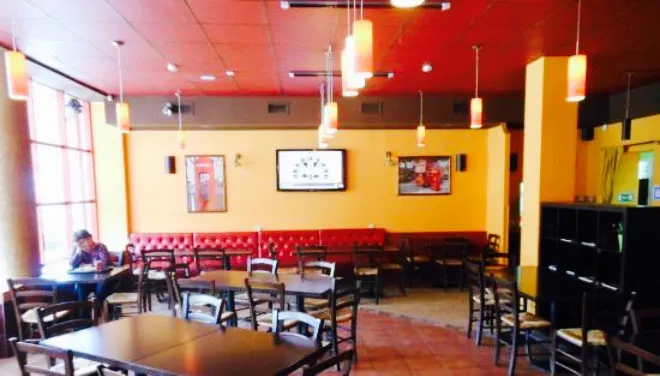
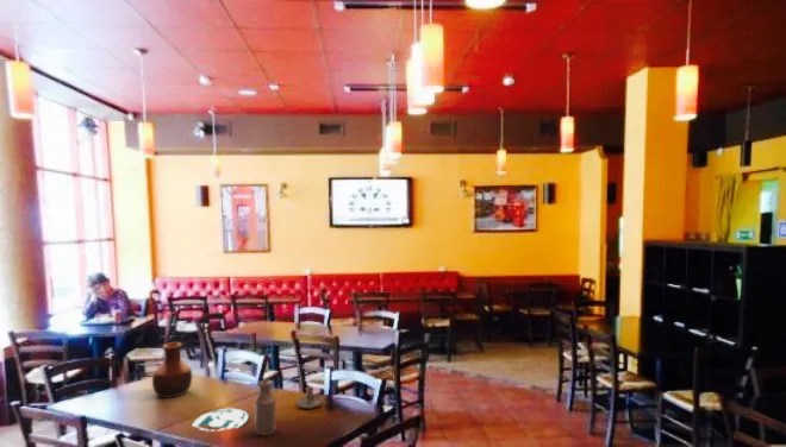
+ plate [191,408,250,433]
+ vase [151,341,193,399]
+ bottle [254,379,276,437]
+ candle holder [295,385,328,409]
